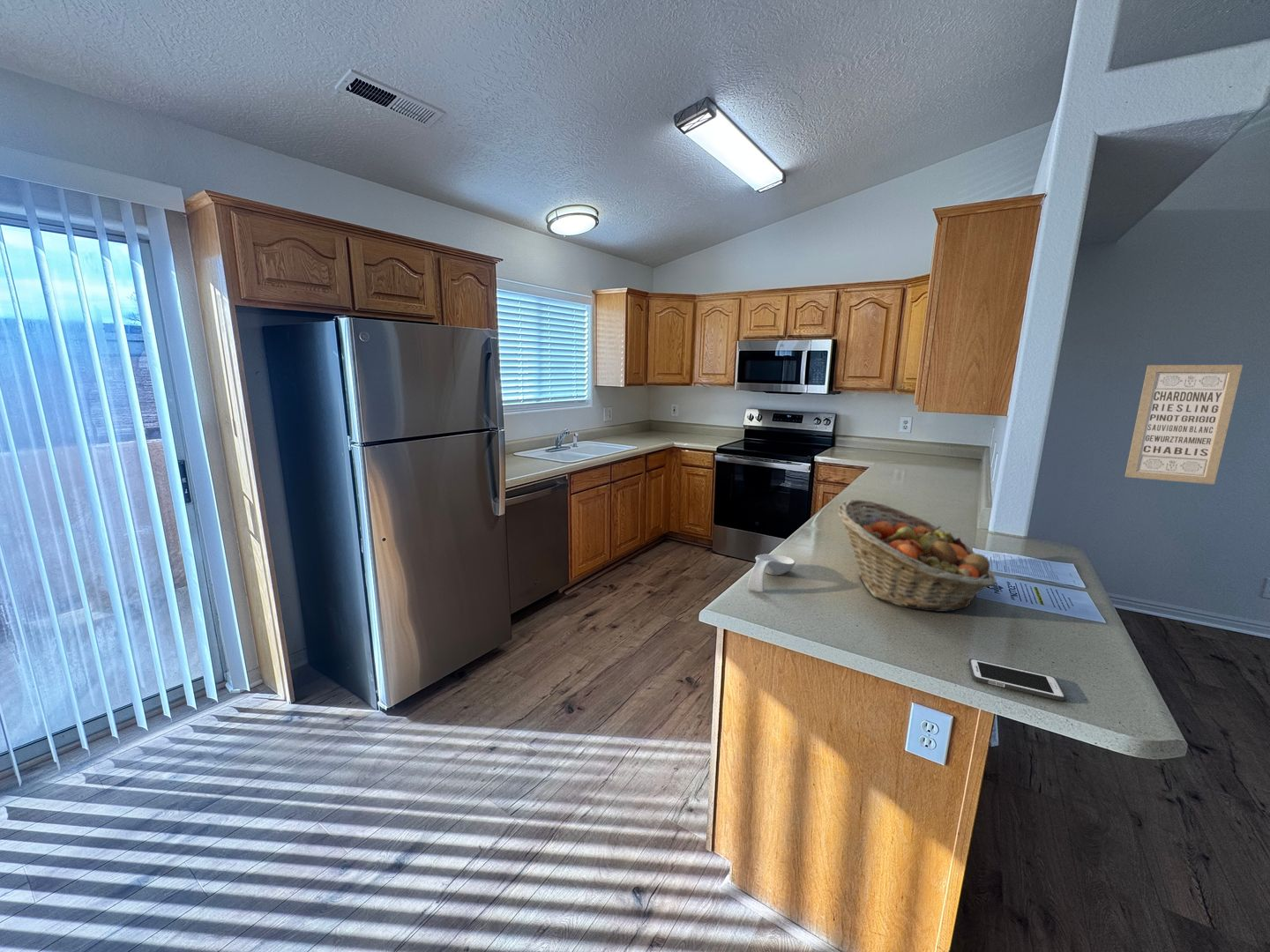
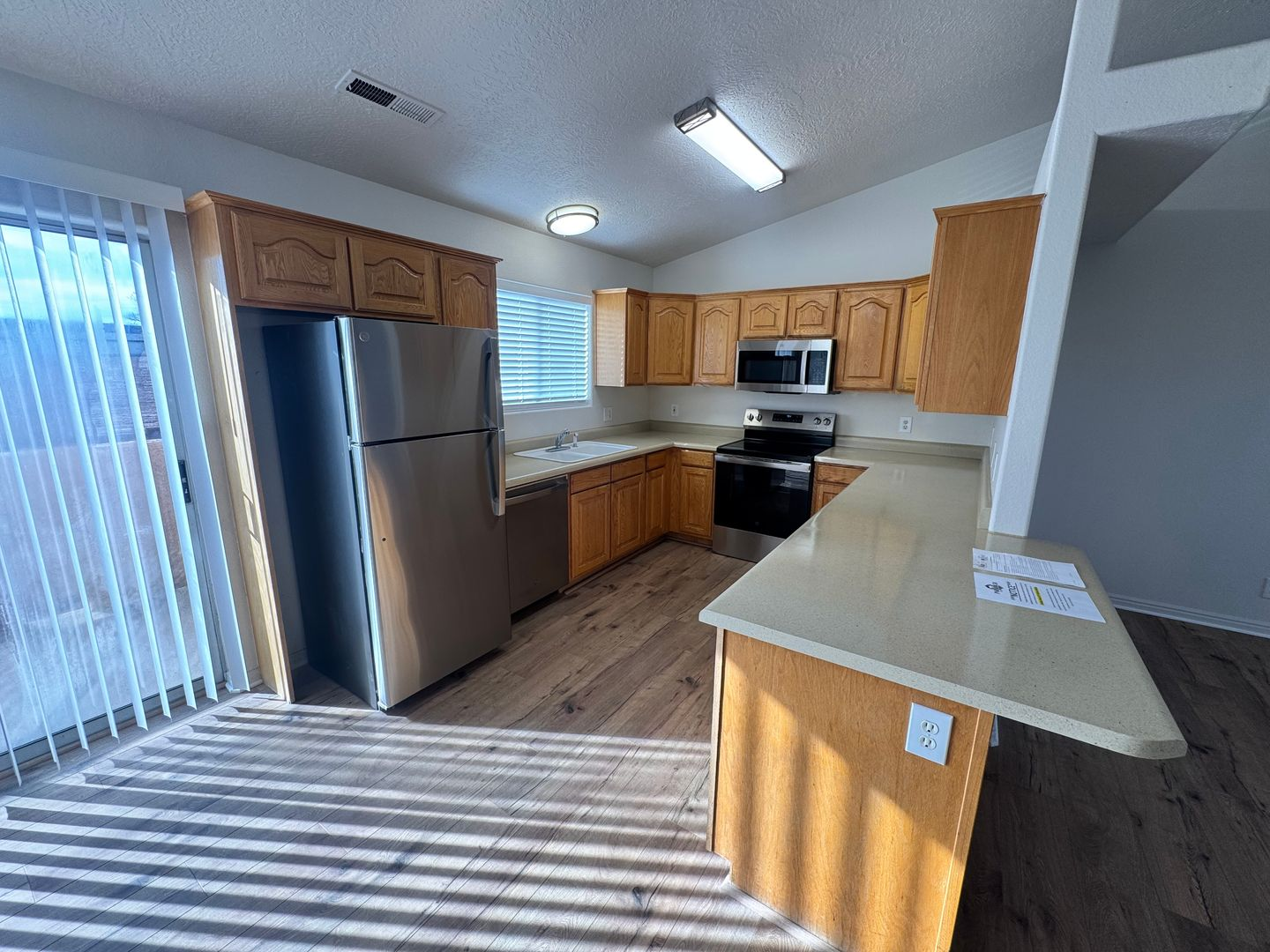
- cell phone [967,658,1066,702]
- wall art [1124,364,1244,485]
- fruit basket [837,499,997,613]
- spoon rest [746,554,796,593]
